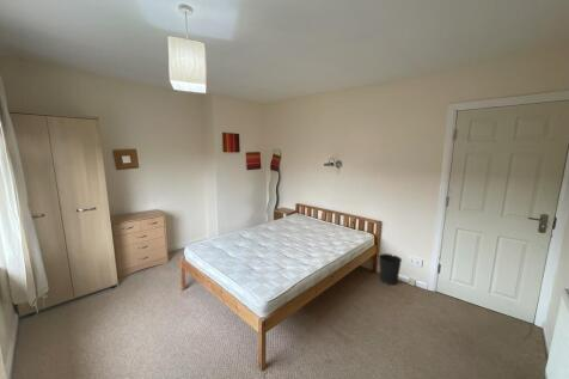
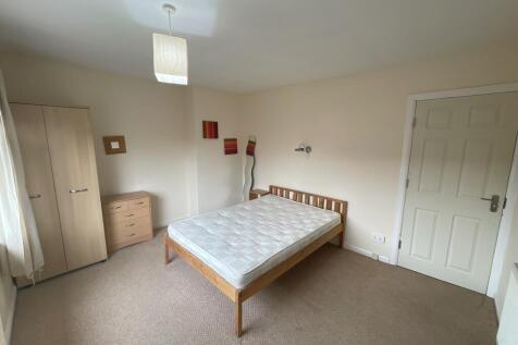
- wastebasket [378,252,403,286]
